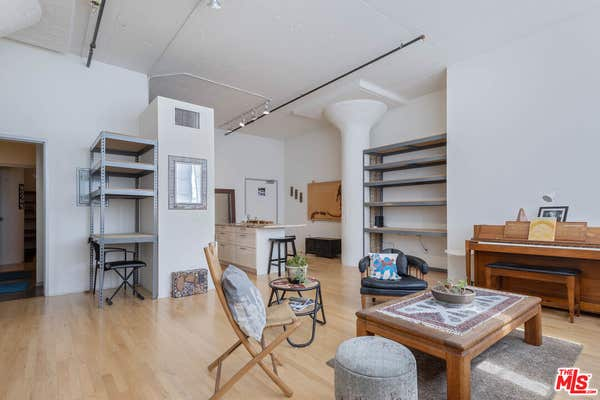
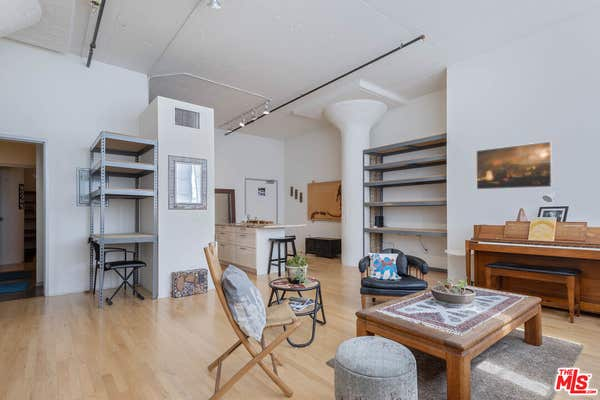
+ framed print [475,140,553,190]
